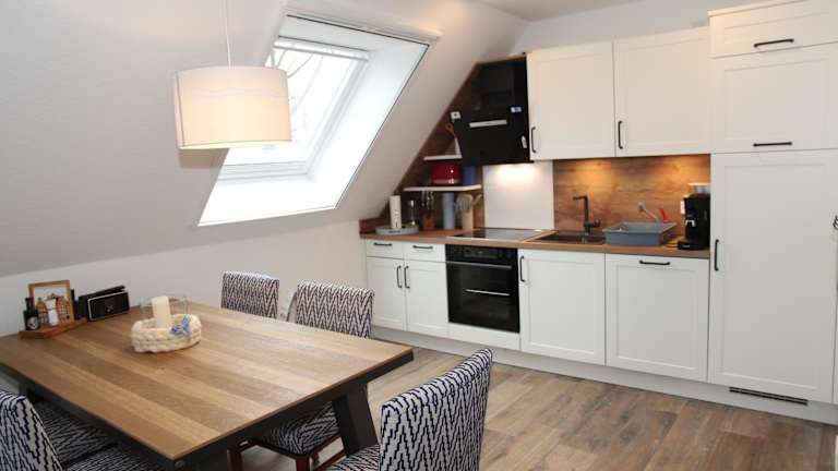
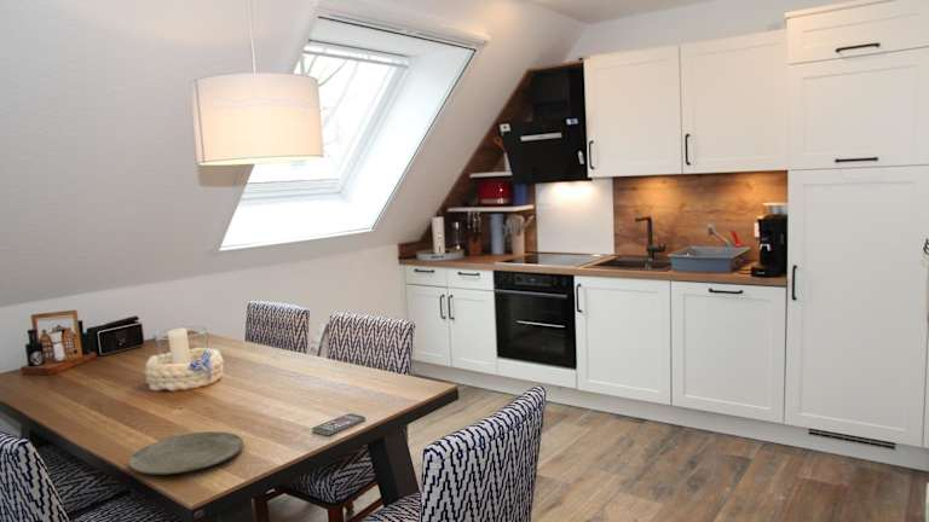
+ plate [128,430,244,475]
+ smartphone [311,412,367,436]
